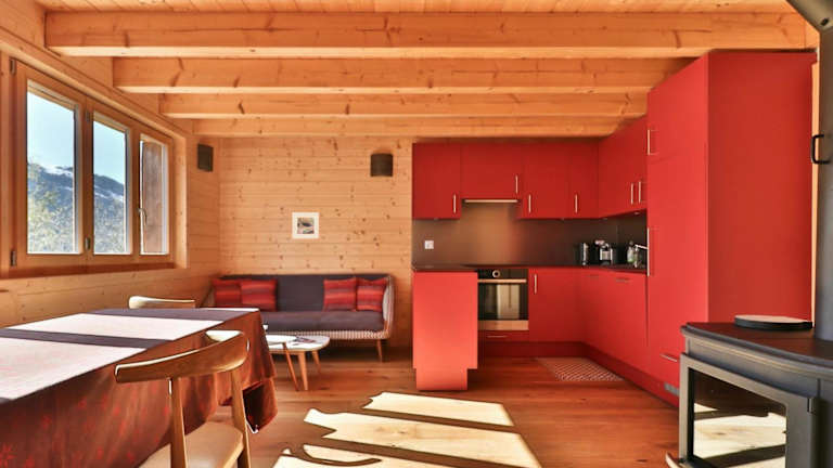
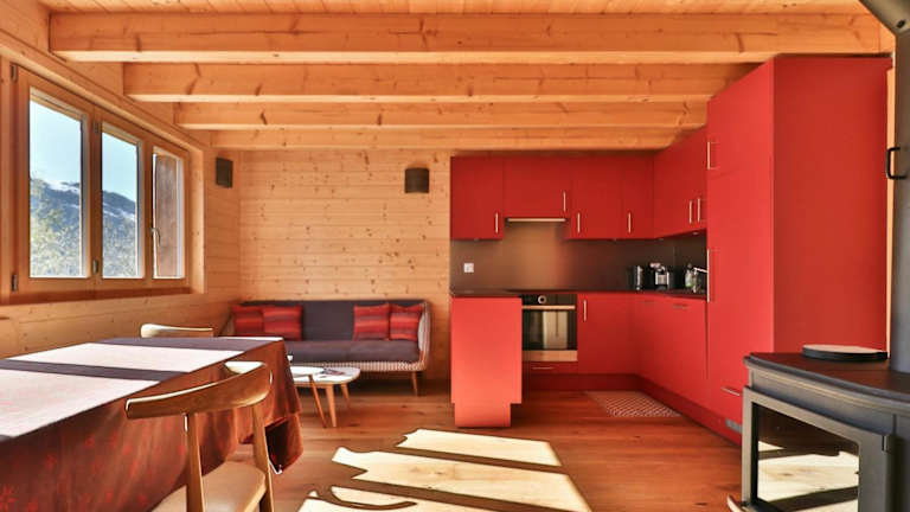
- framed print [292,211,320,239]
